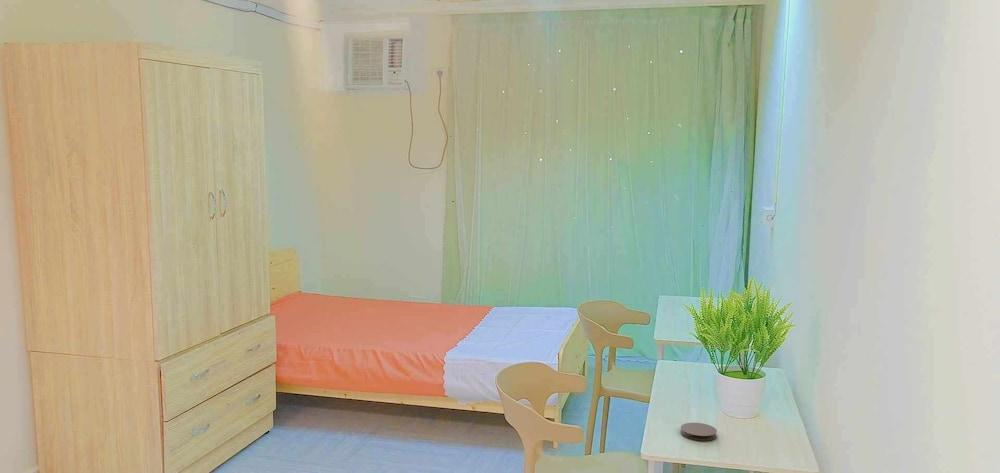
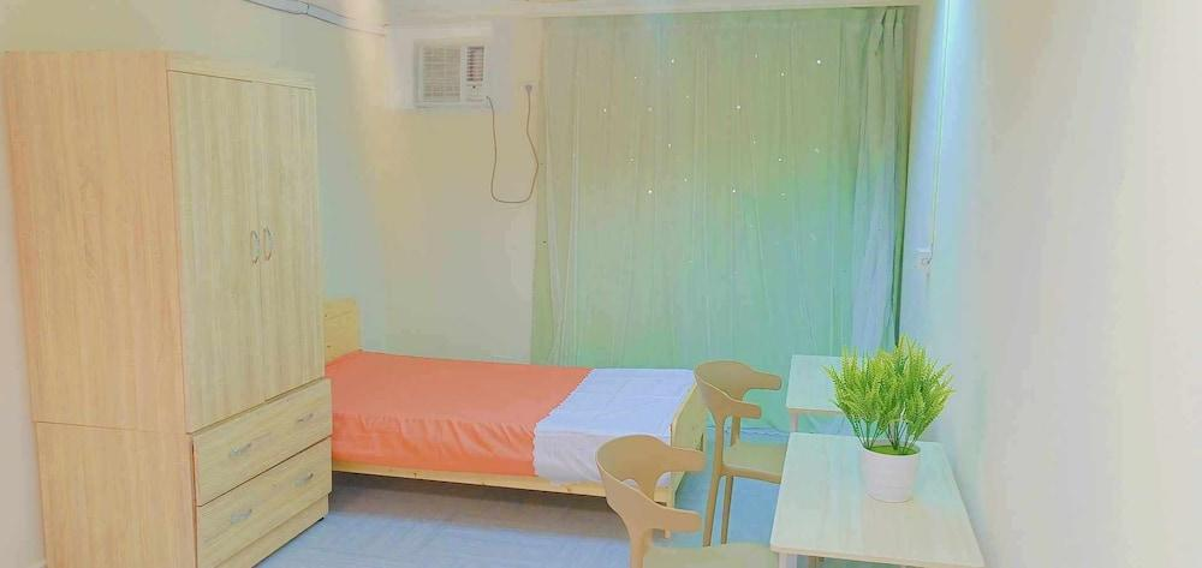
- coaster [680,422,718,442]
